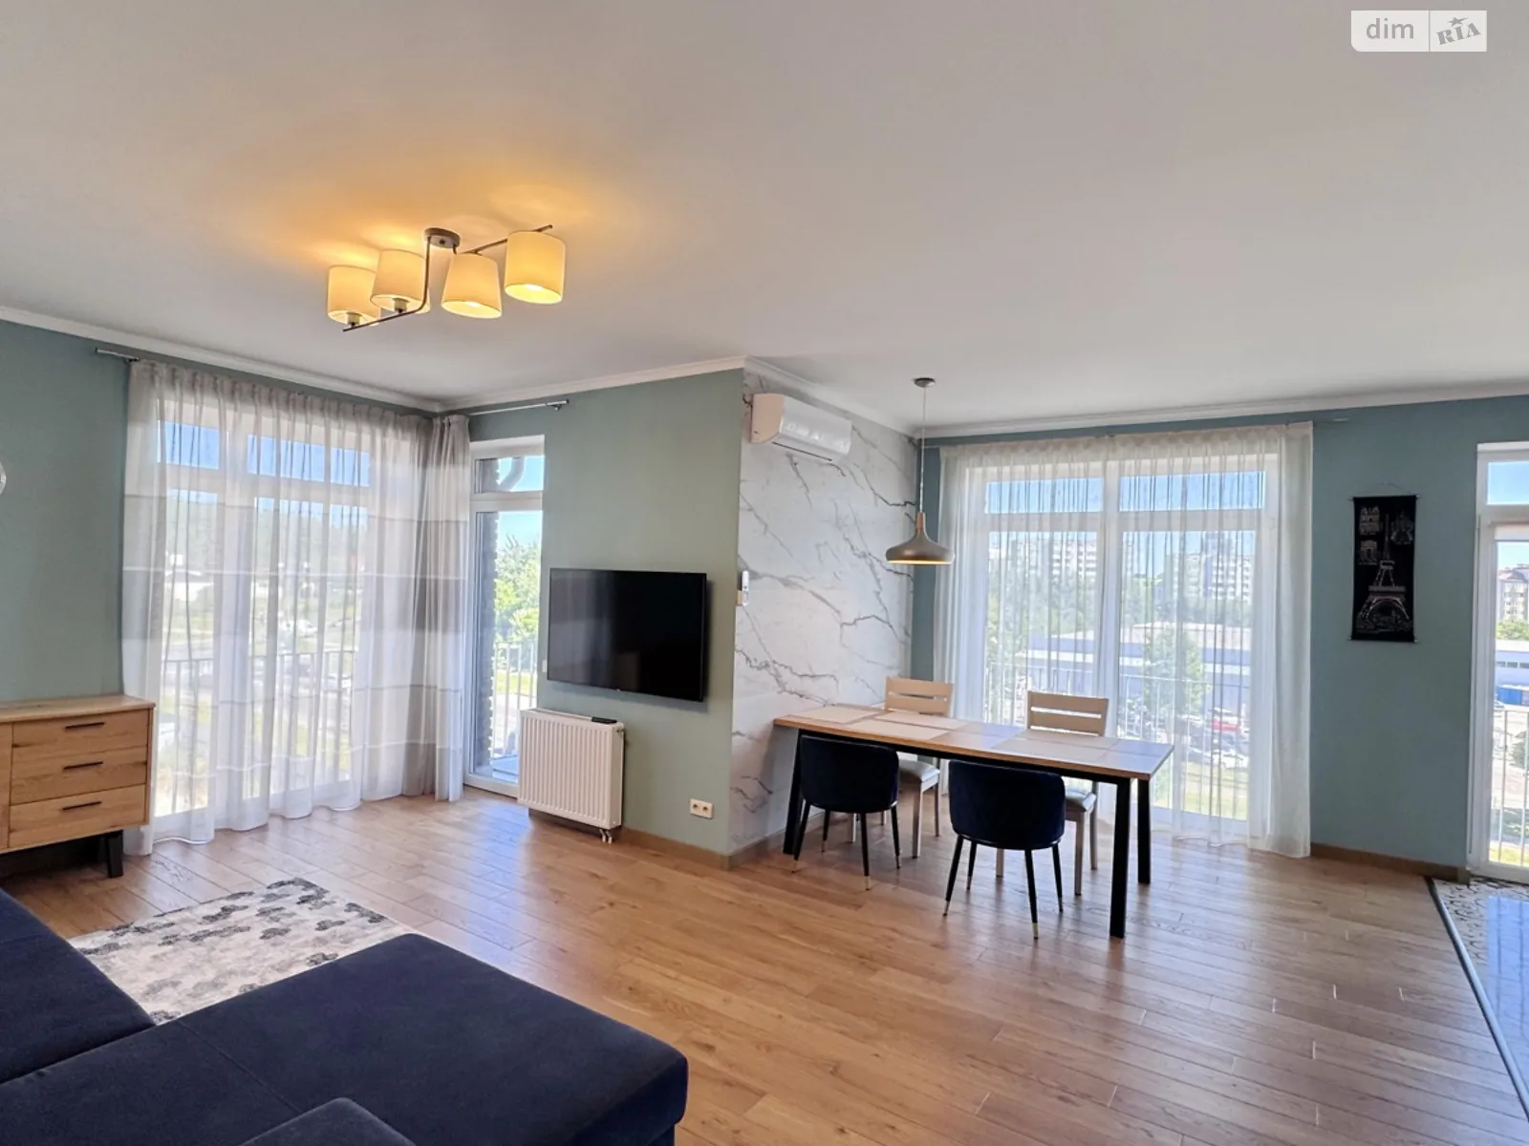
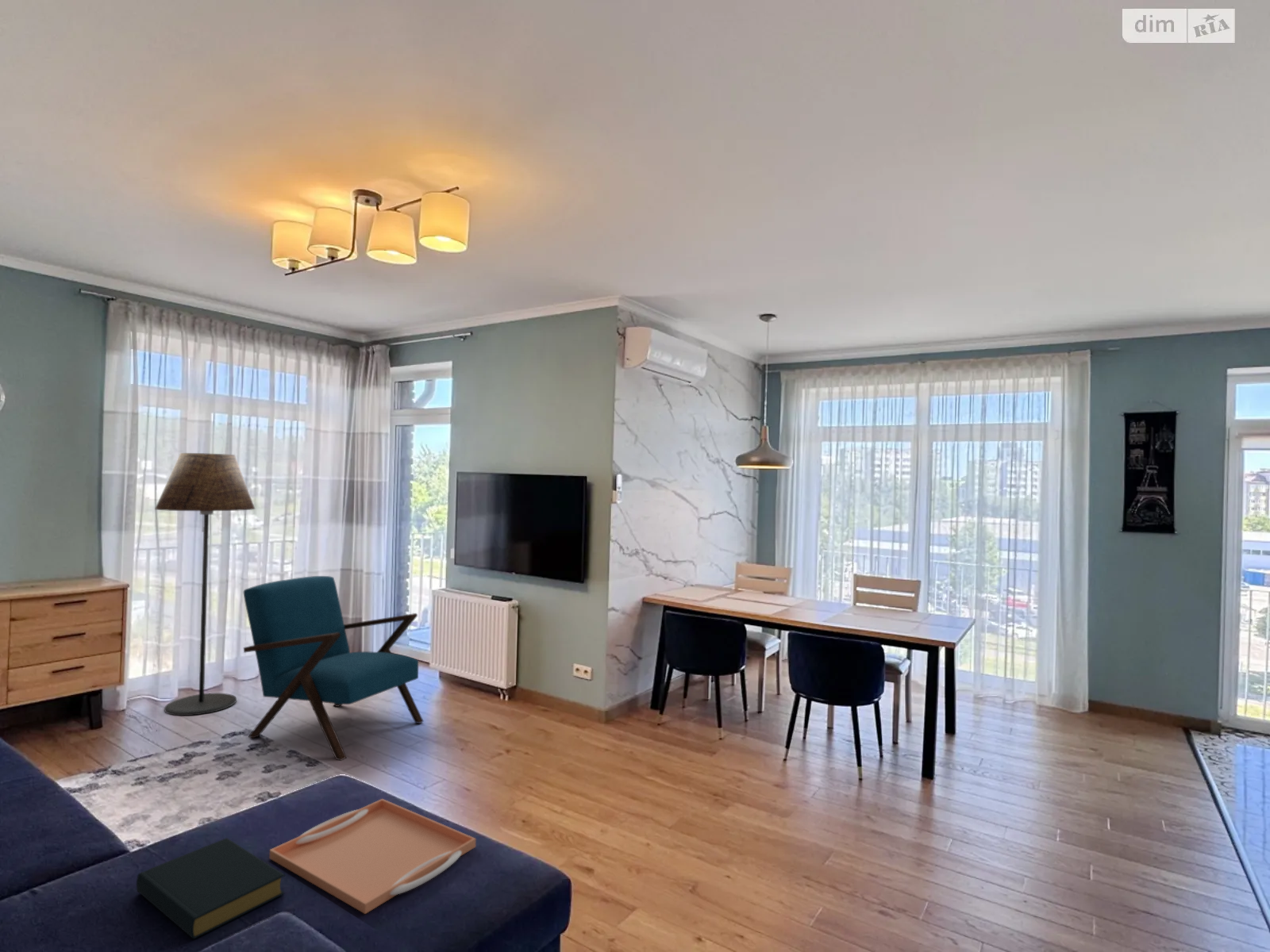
+ hardback book [136,837,287,940]
+ floor lamp [154,452,256,716]
+ serving tray [269,798,477,915]
+ armchair [243,575,425,762]
